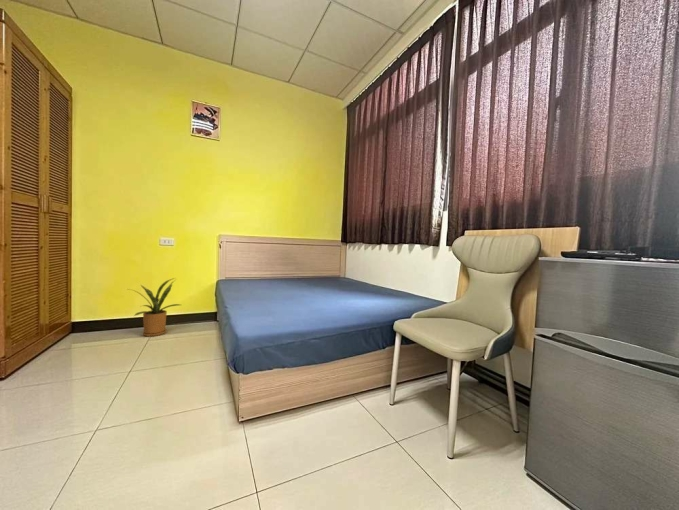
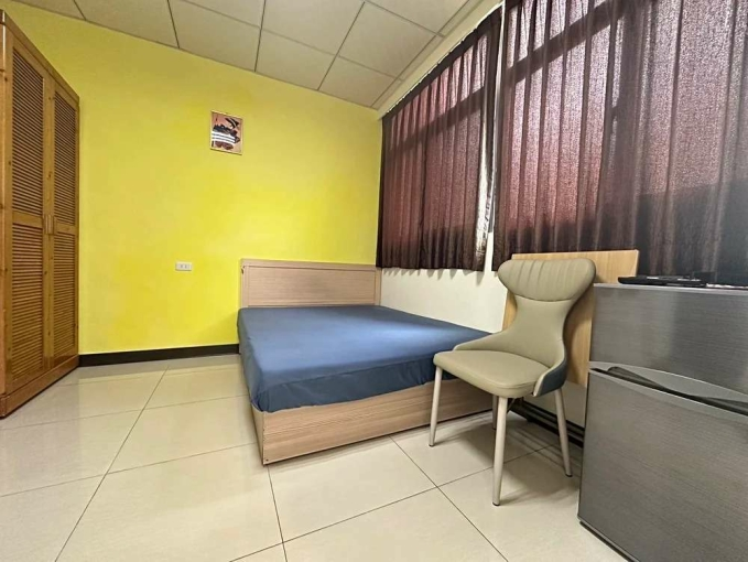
- house plant [128,277,181,337]
